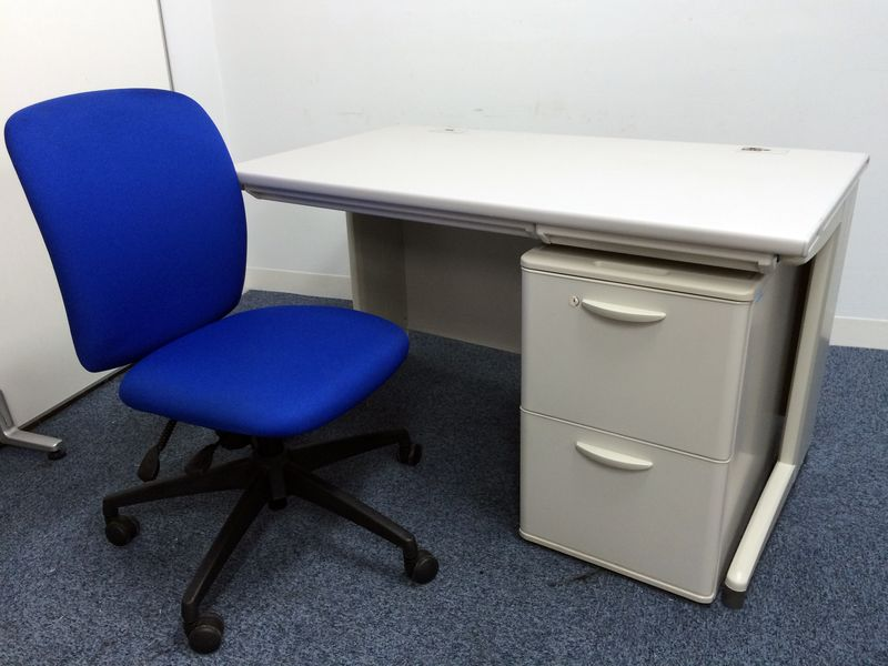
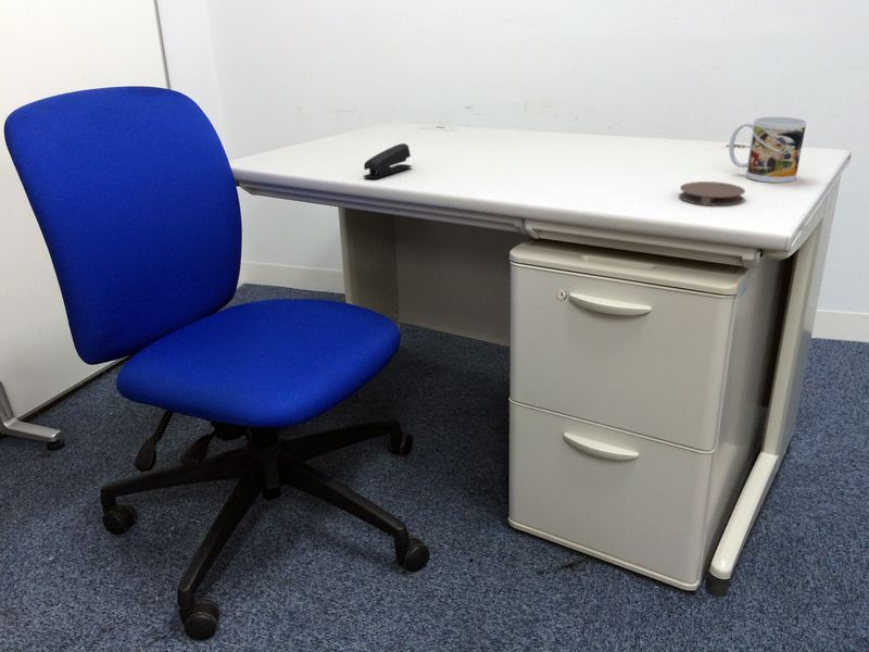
+ coaster [678,180,746,206]
+ mug [728,115,807,184]
+ stapler [362,142,413,179]
